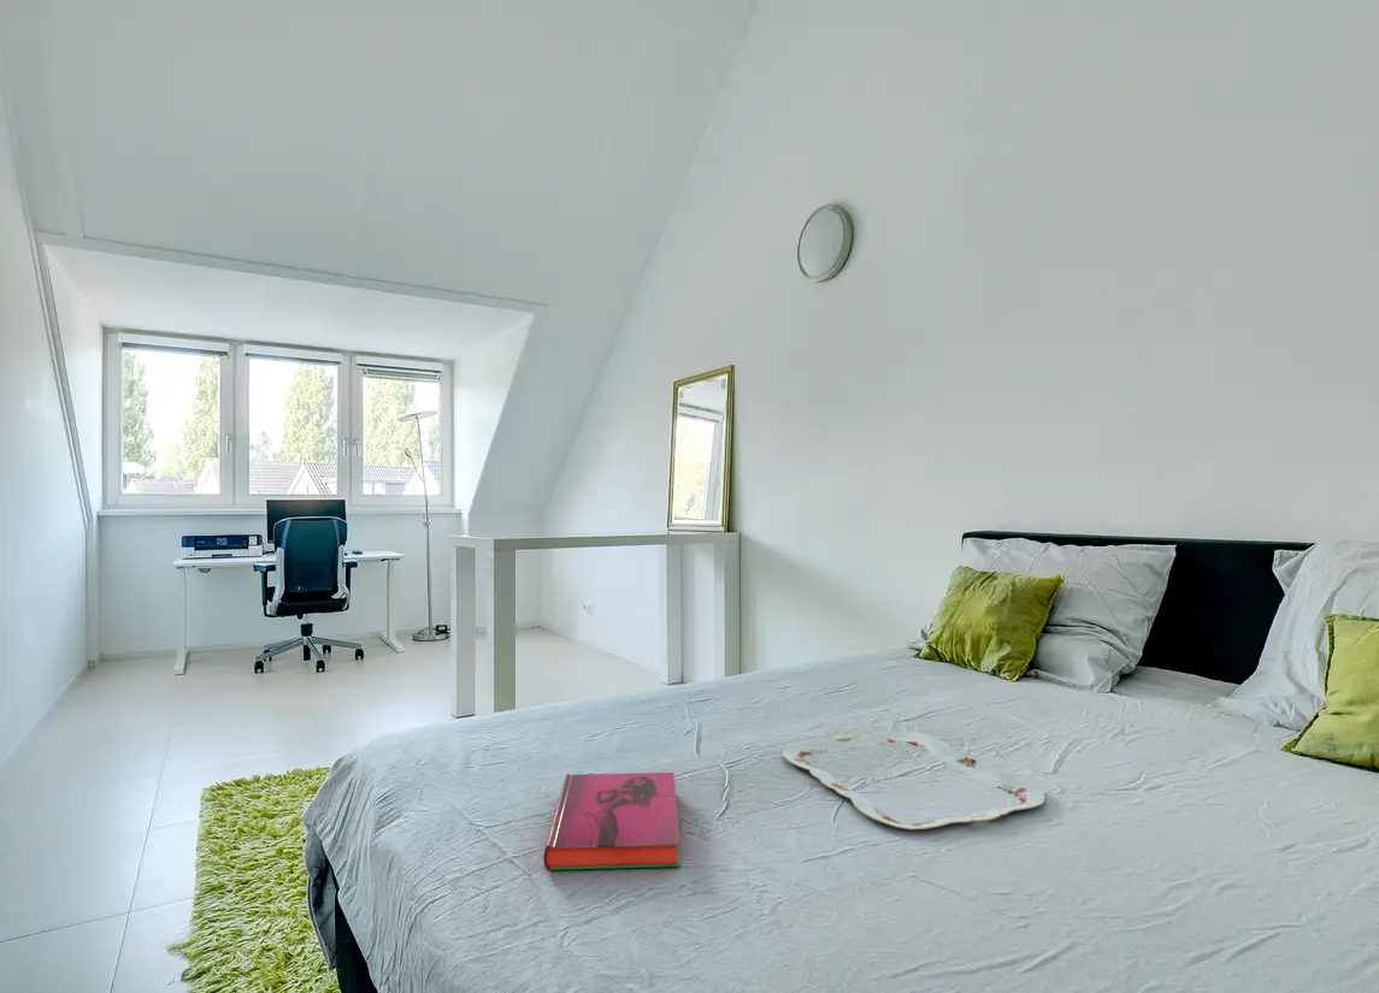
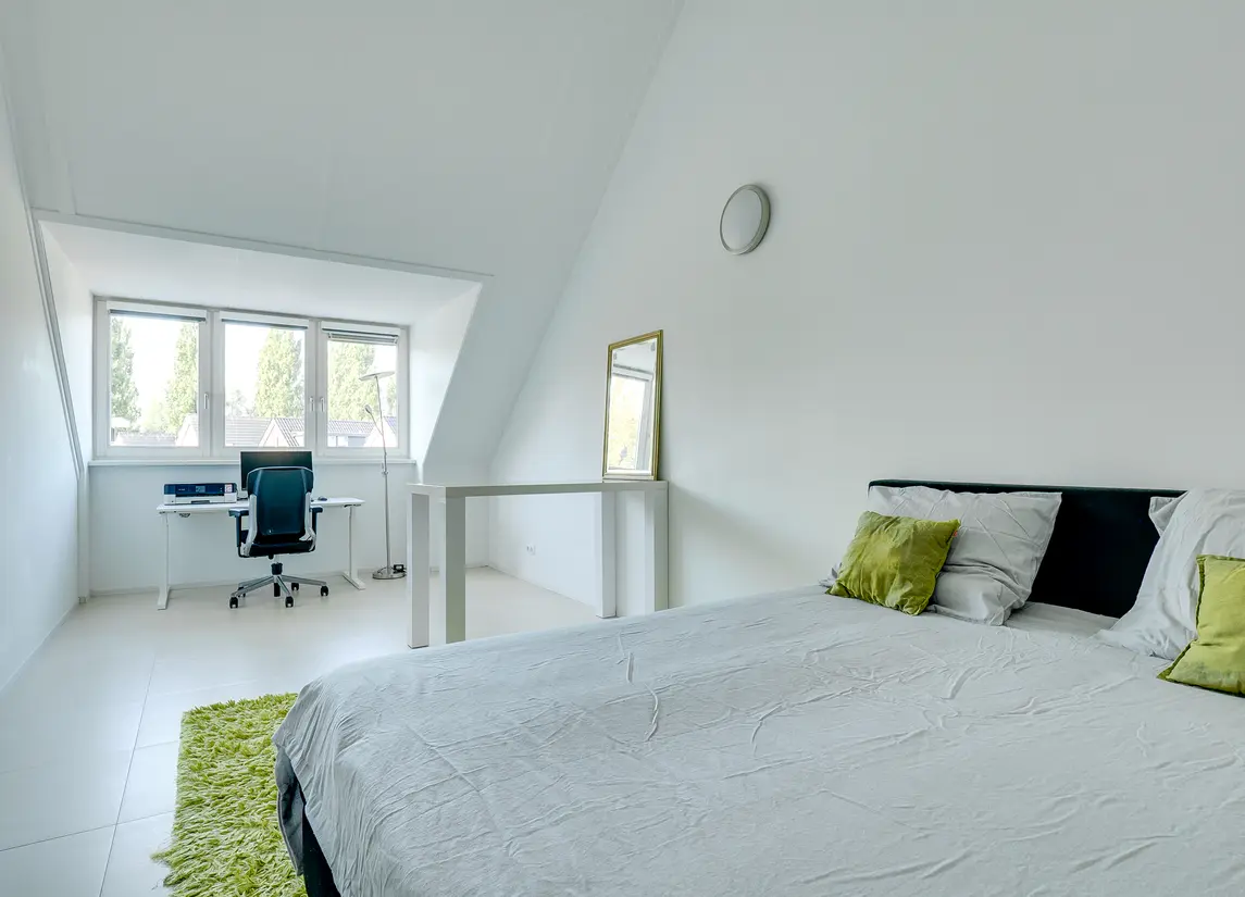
- serving tray [782,729,1047,831]
- hardback book [543,772,682,873]
